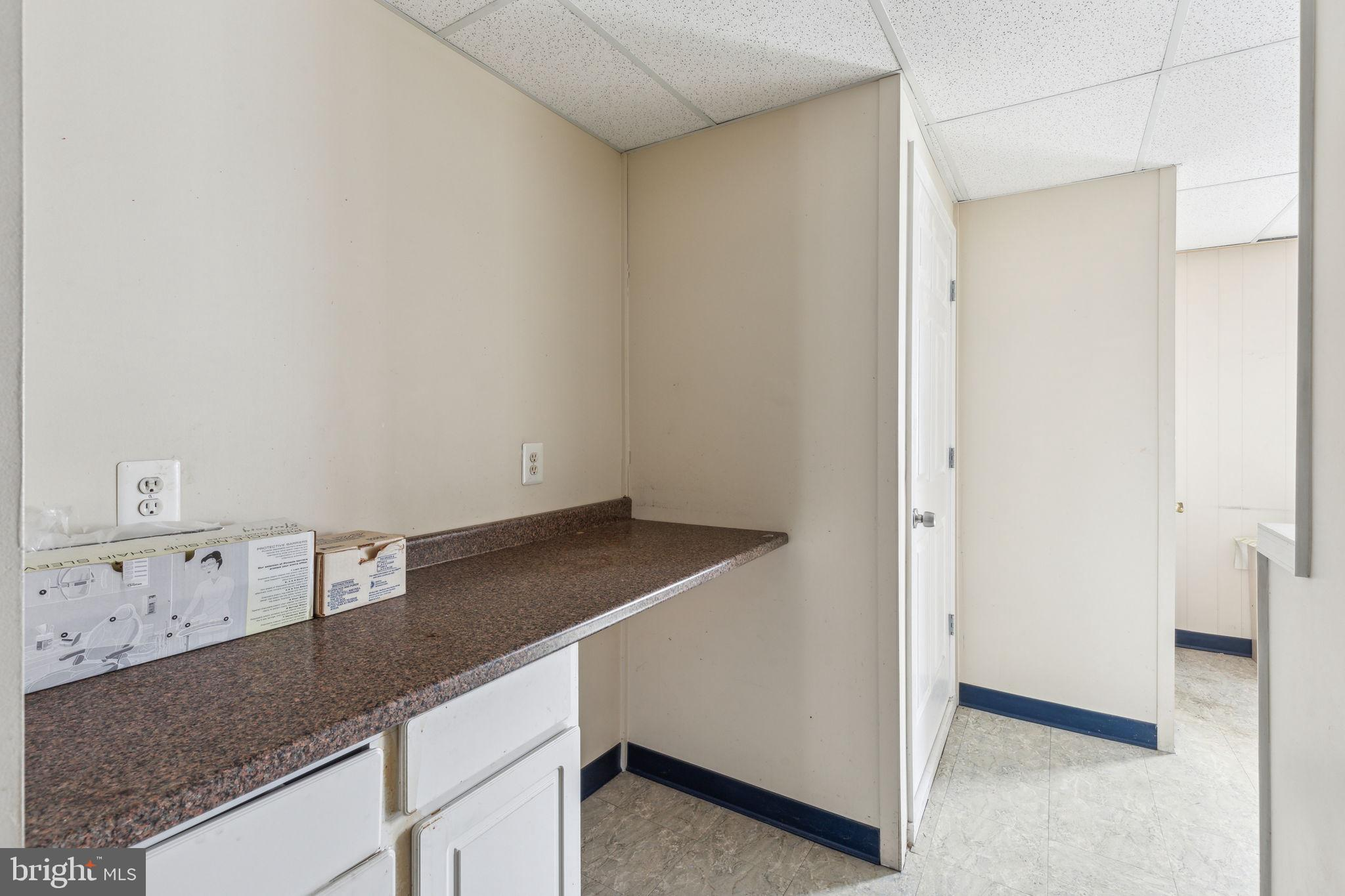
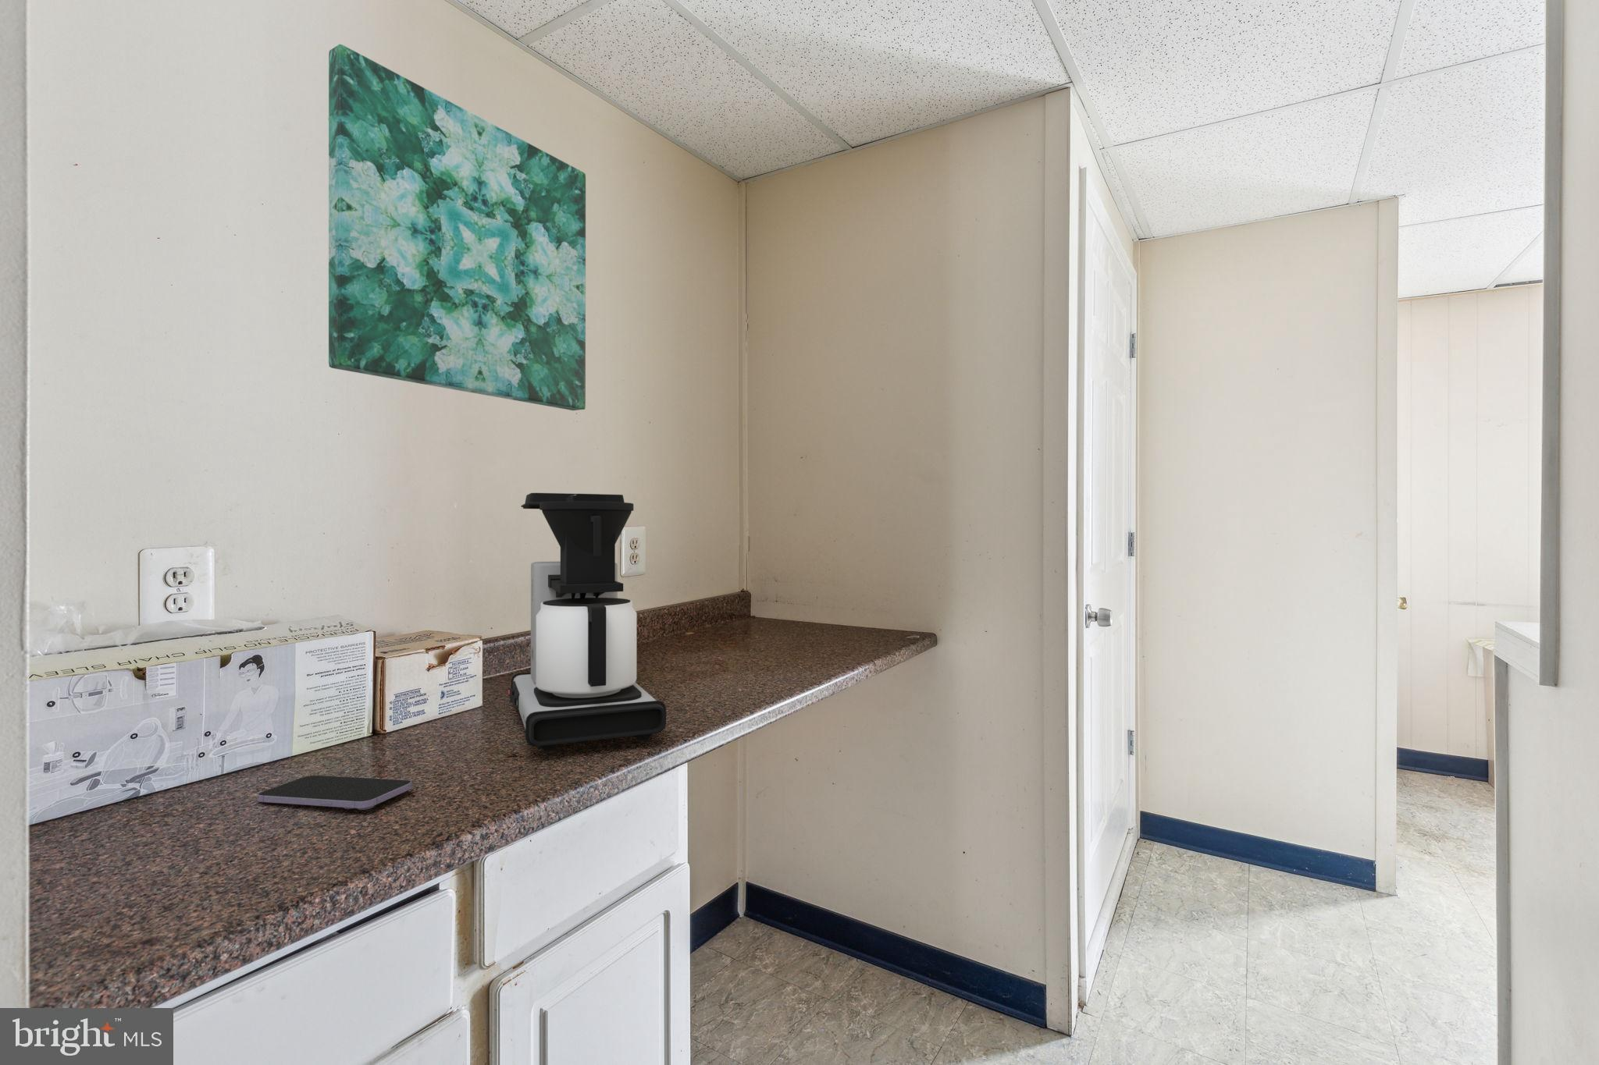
+ coffee maker [506,492,667,752]
+ smartphone [257,775,413,811]
+ wall art [328,44,586,411]
